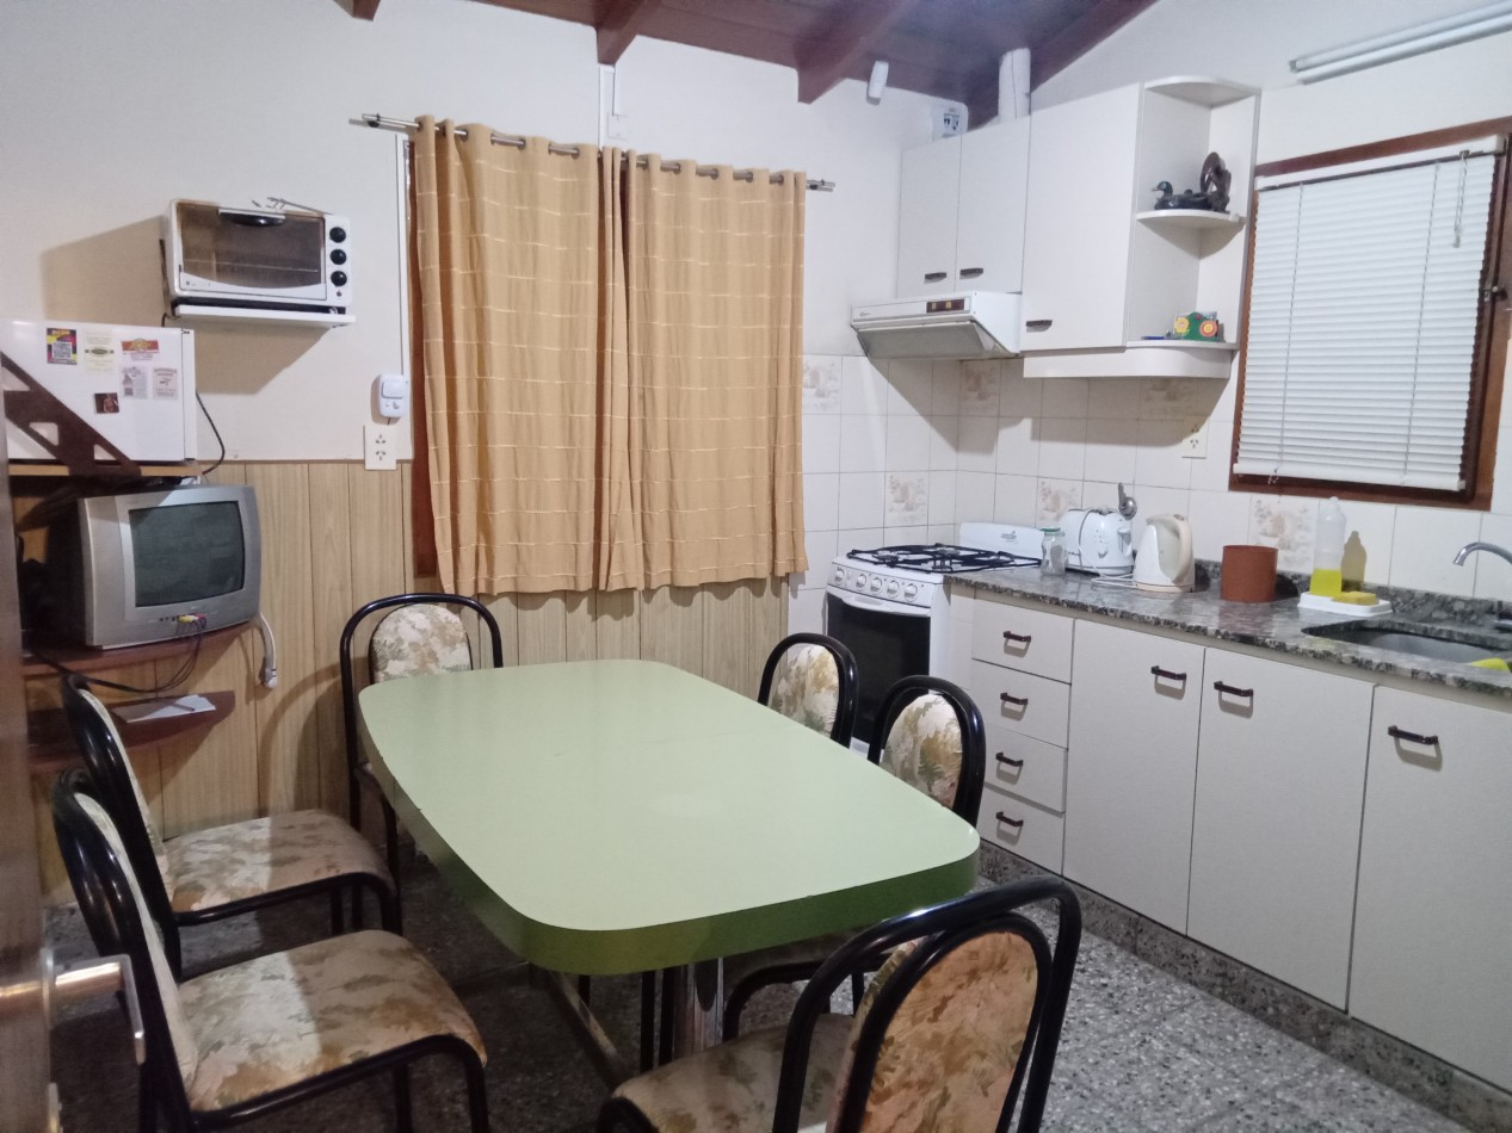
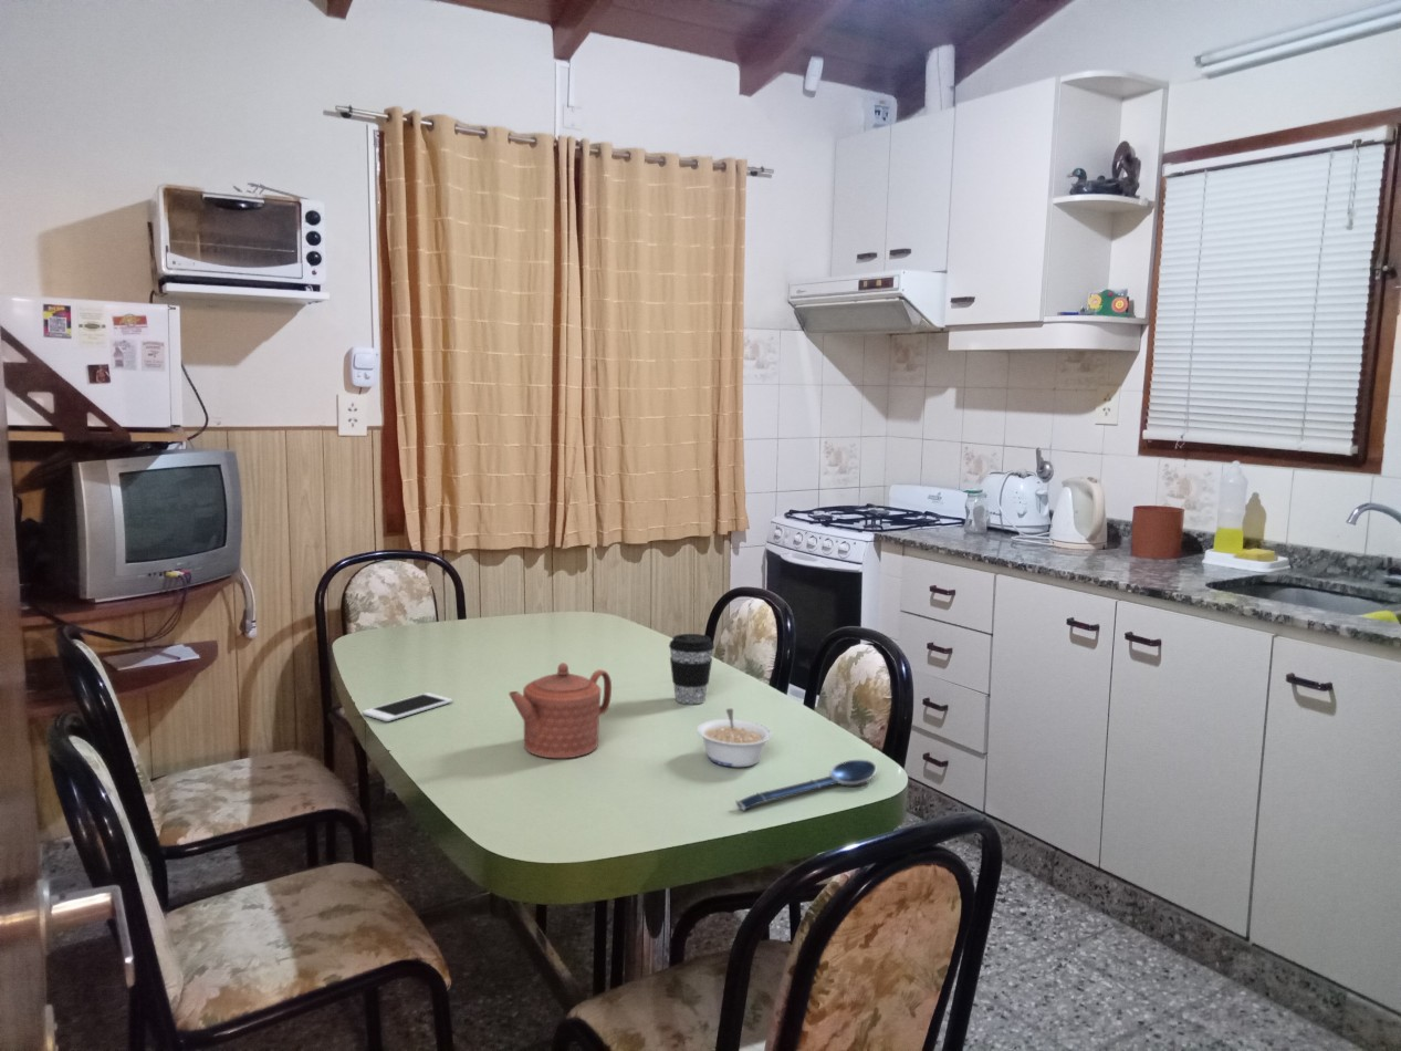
+ teapot [508,662,613,759]
+ legume [696,708,773,768]
+ spoon [734,759,878,812]
+ cell phone [362,691,453,722]
+ coffee cup [668,633,715,705]
